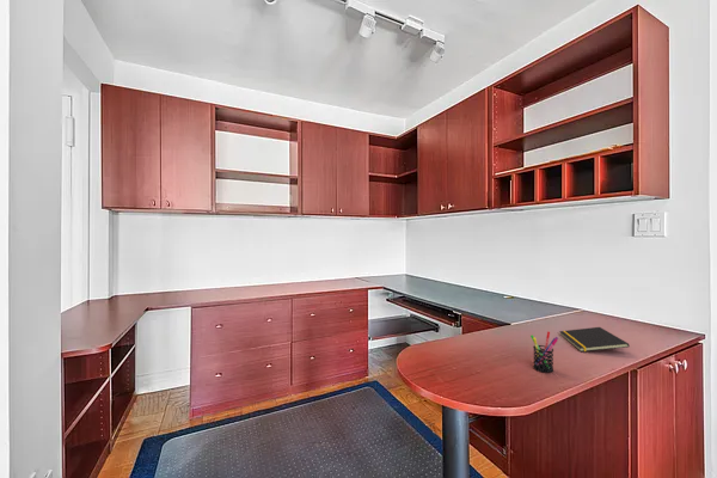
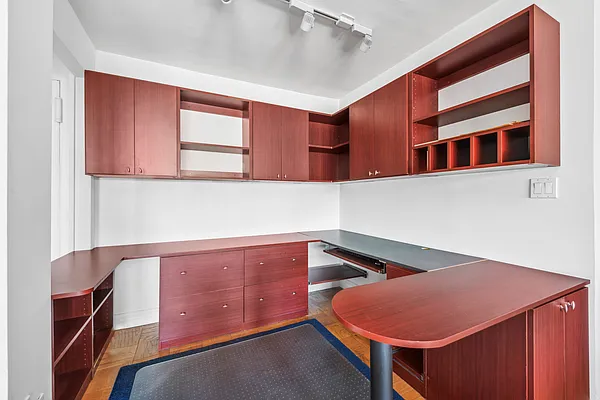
- pen holder [529,330,559,374]
- notepad [558,326,631,353]
